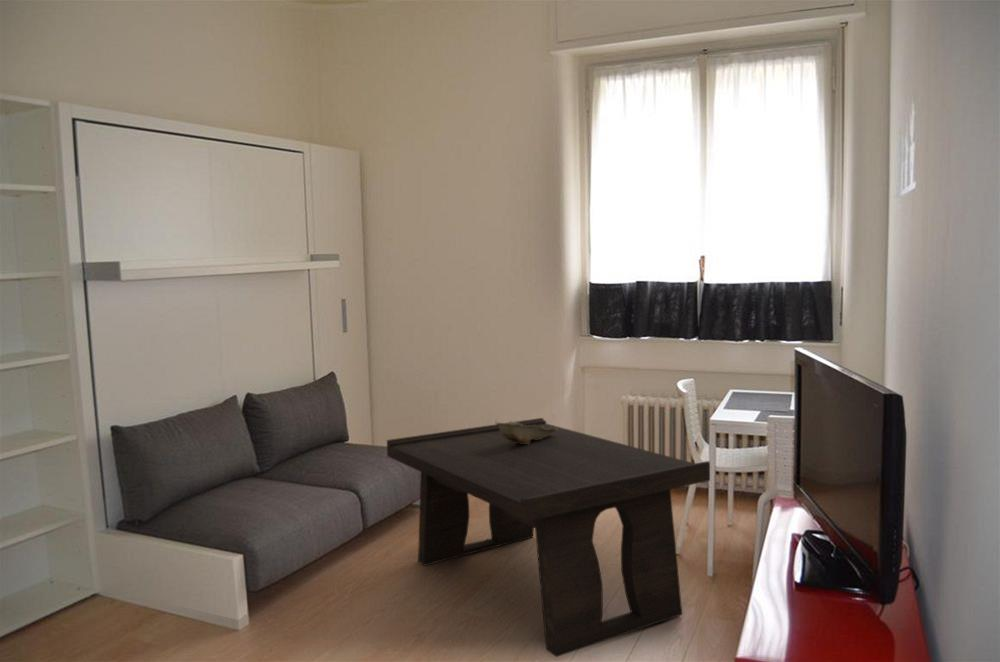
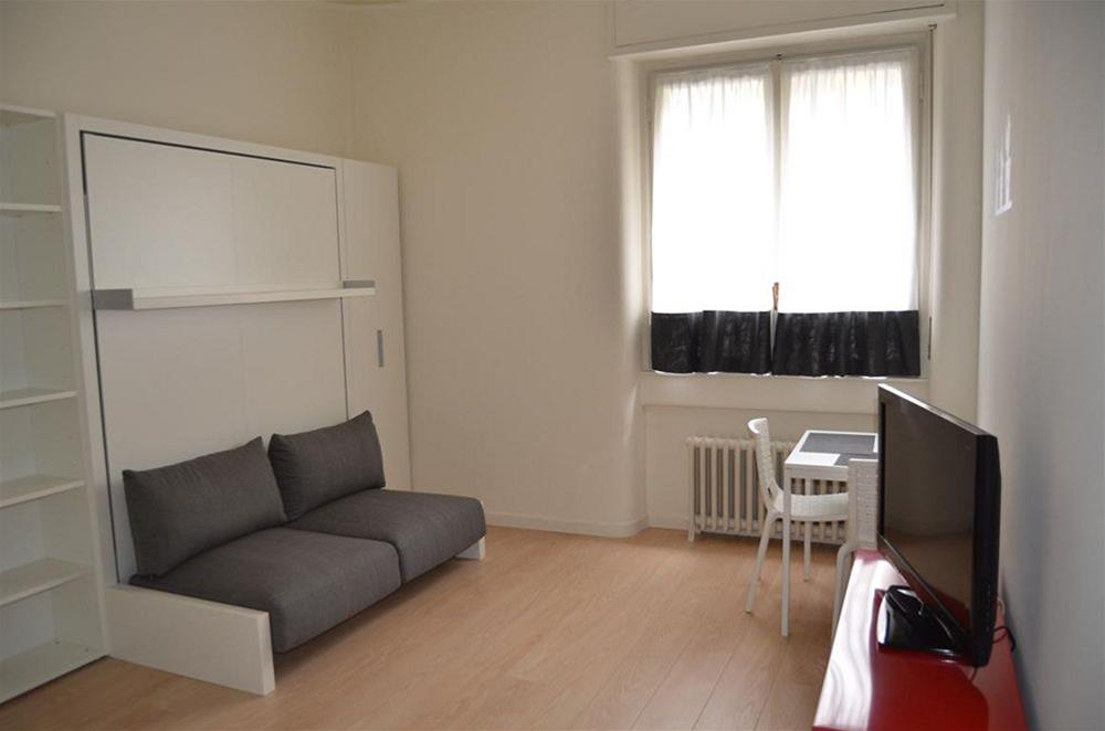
- decorative bowl [494,419,558,445]
- coffee table [386,417,711,658]
